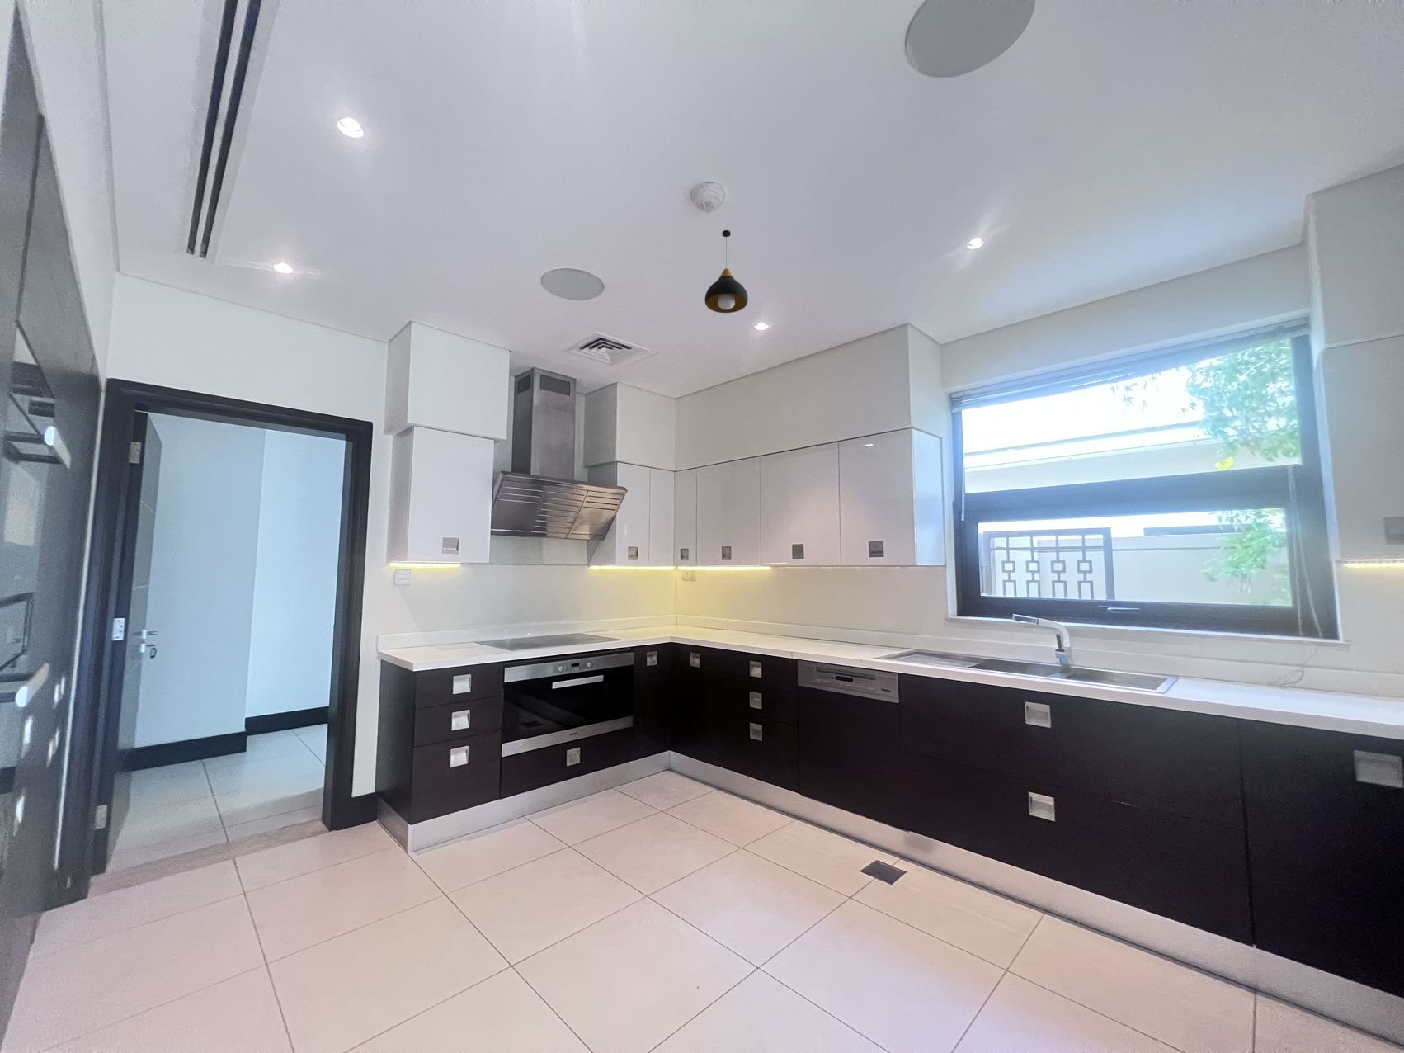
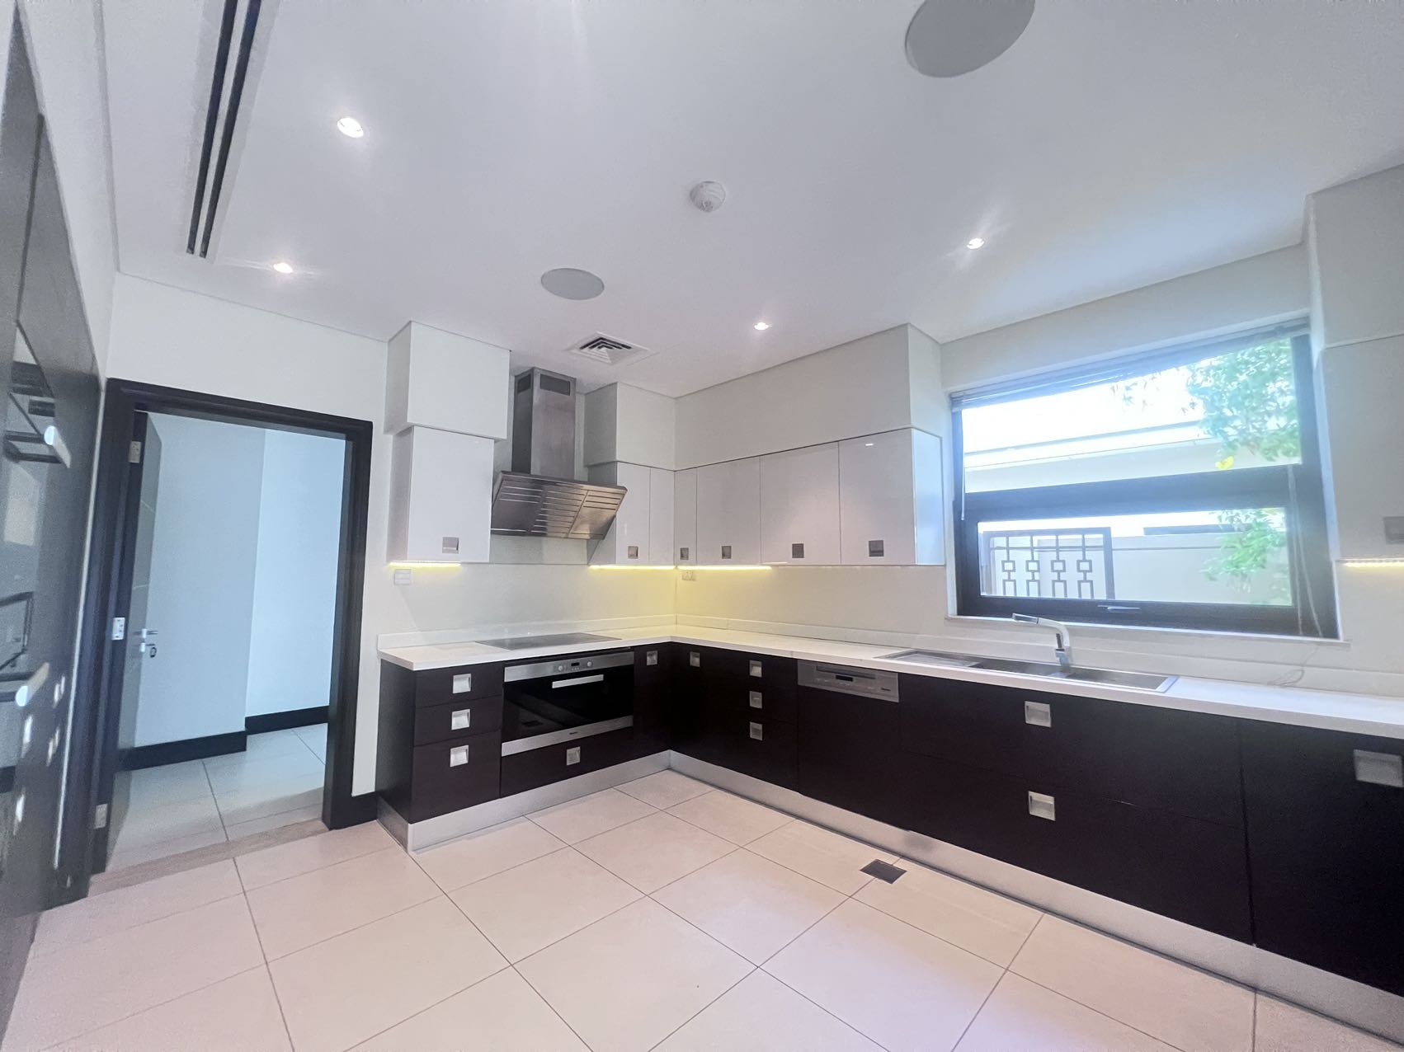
- pendant light [703,229,750,314]
